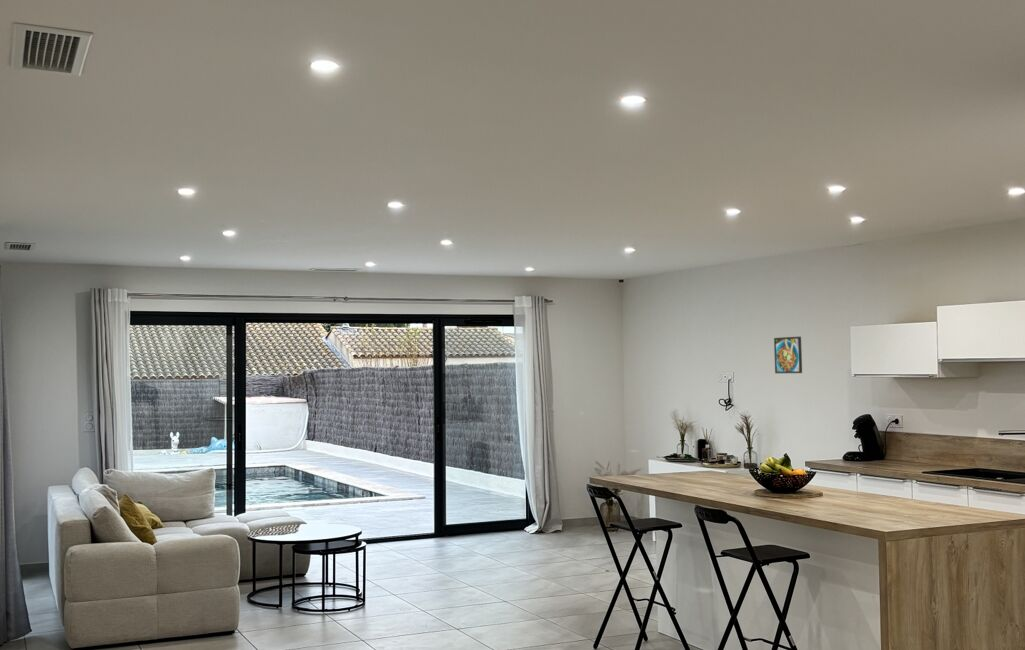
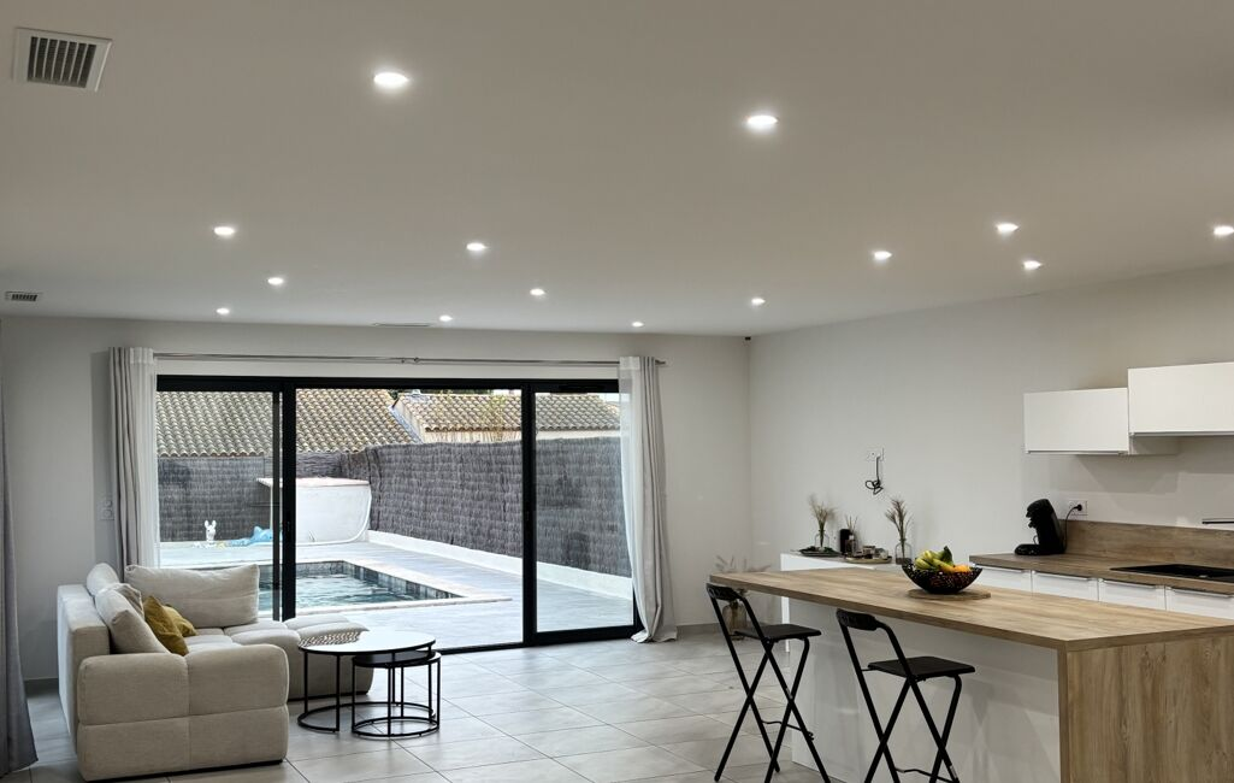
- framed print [773,336,803,374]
